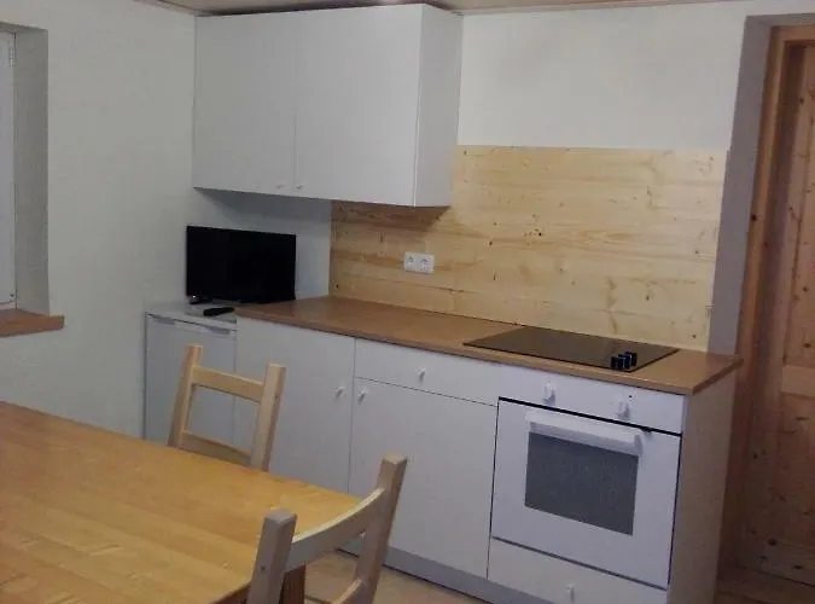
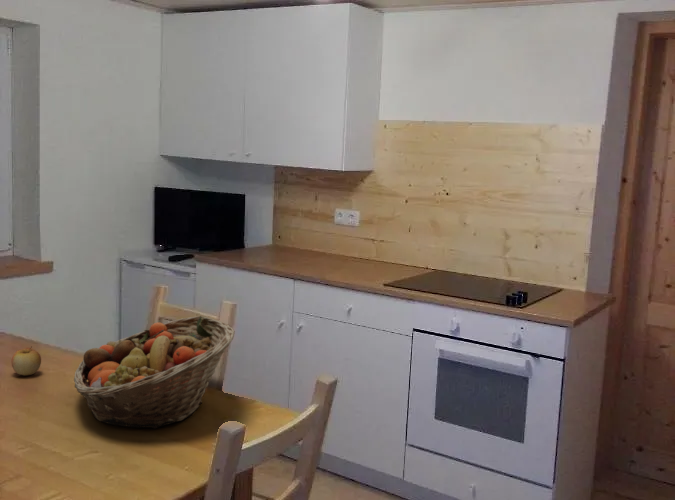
+ apple [11,346,42,376]
+ fruit basket [73,315,236,430]
